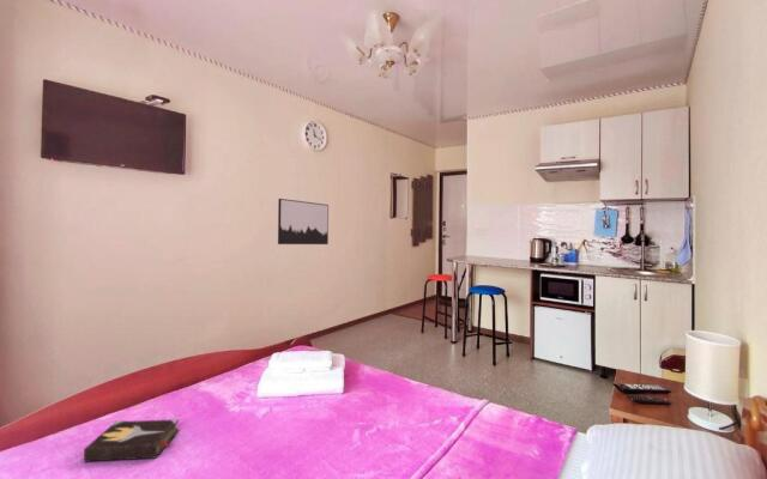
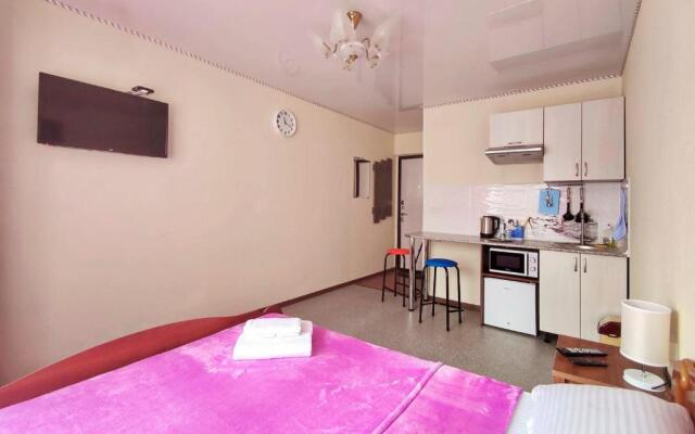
- hardback book [83,418,180,463]
- wall art [277,198,330,245]
